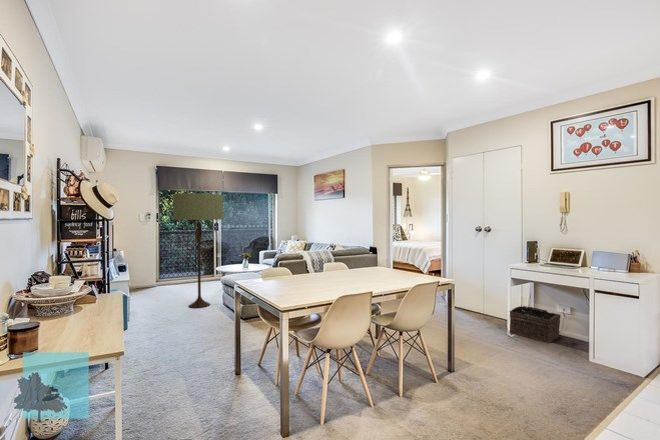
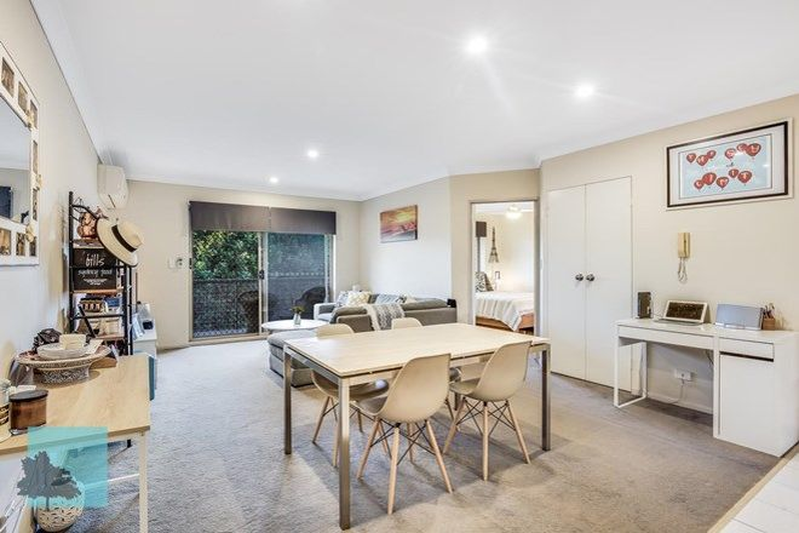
- basket [509,305,562,343]
- floor lamp [172,192,224,309]
